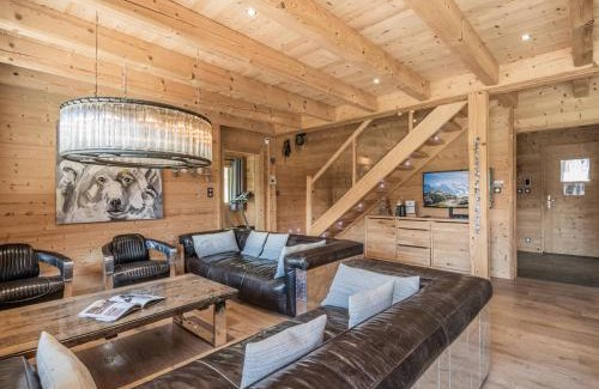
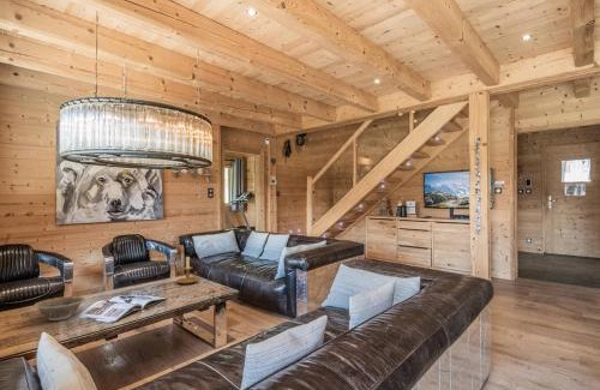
+ decorative bowl [32,295,86,322]
+ candle holder [175,256,200,284]
